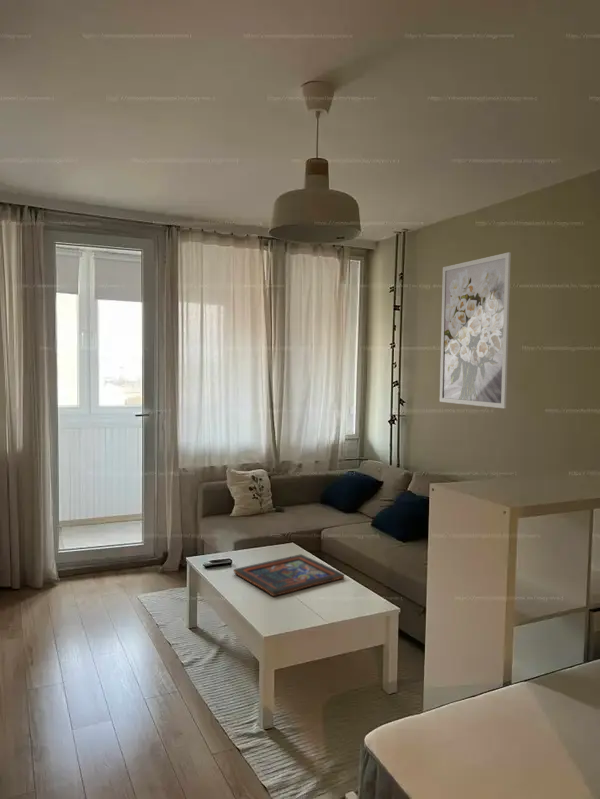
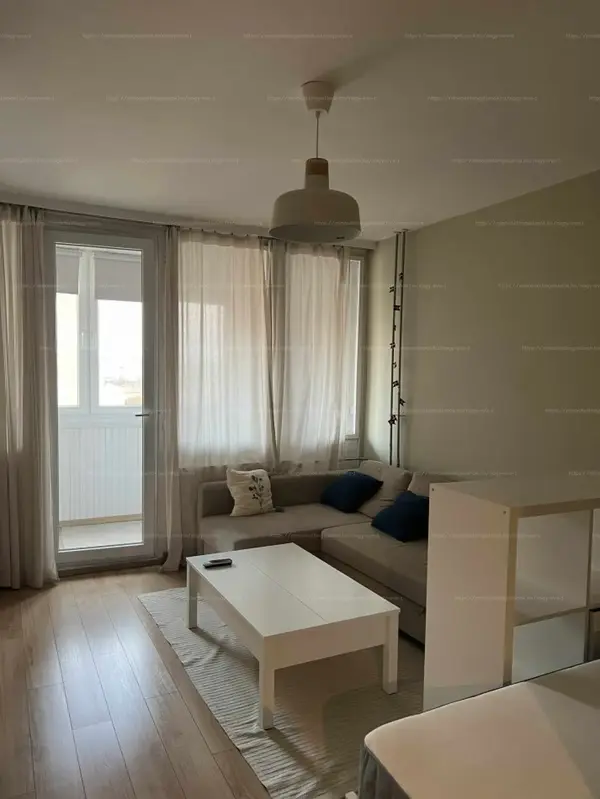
- religious icon [233,553,345,597]
- wall art [439,251,512,409]
